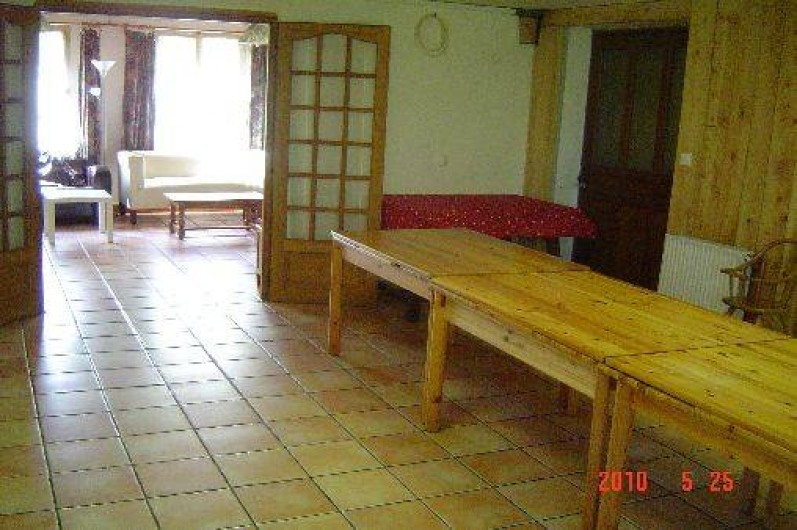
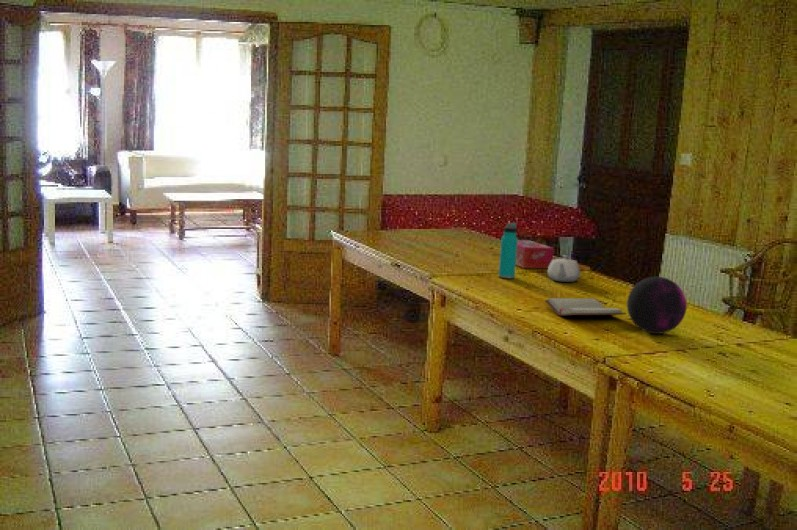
+ tissue box [516,239,555,269]
+ water bottle [498,222,519,279]
+ teapot [546,254,581,283]
+ paperback book [544,297,627,317]
+ decorative orb [626,276,688,335]
